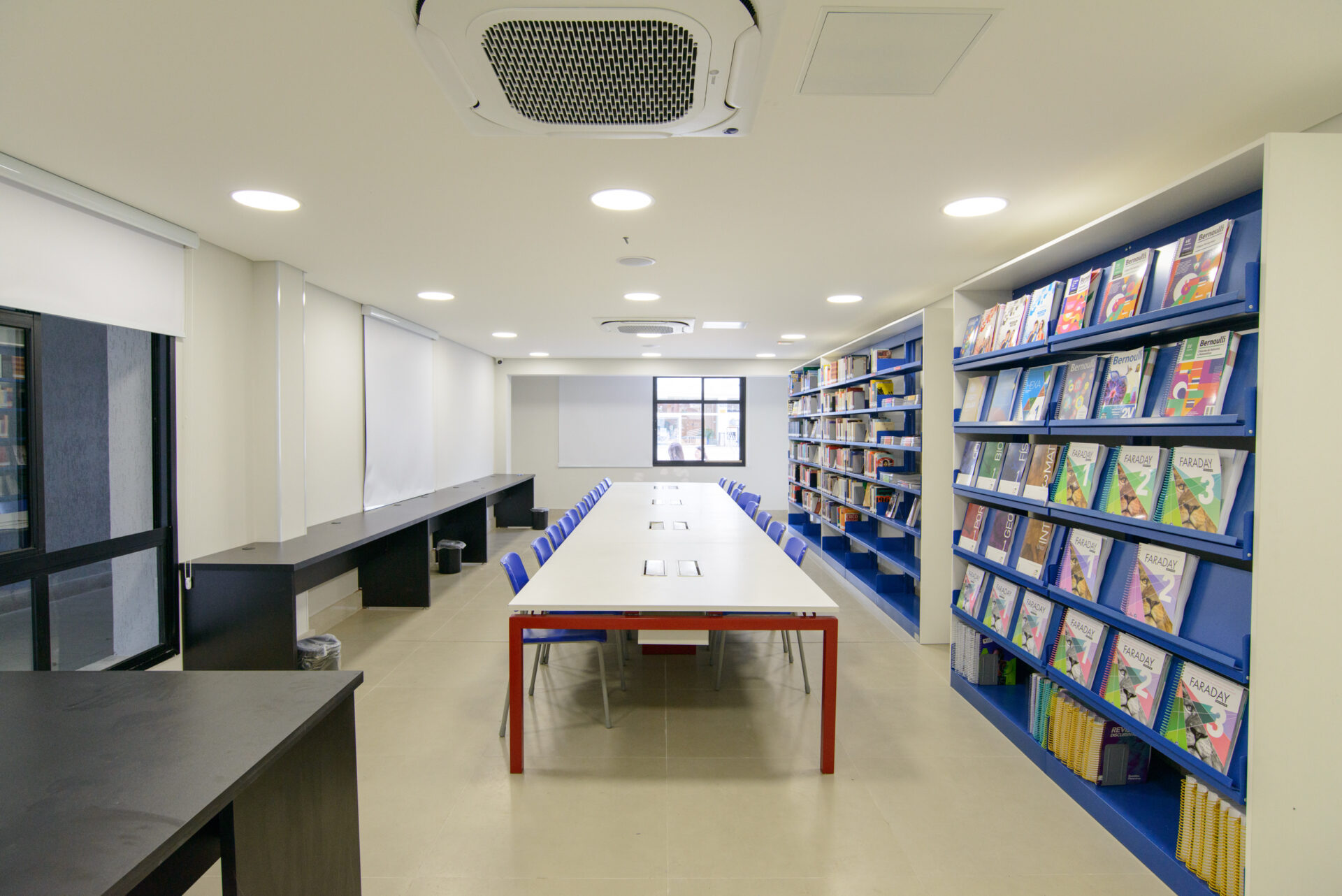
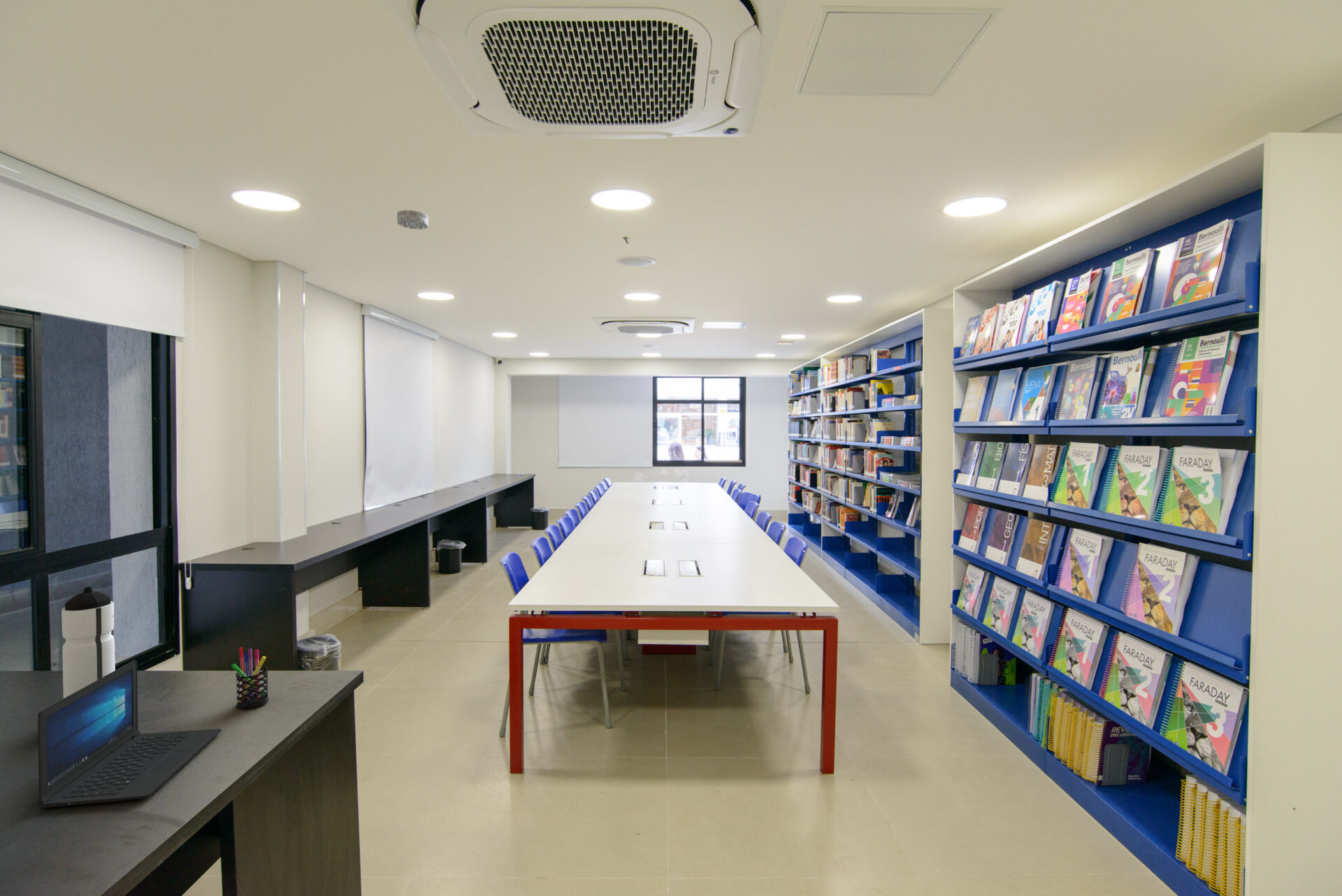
+ water bottle [61,586,116,699]
+ pen holder [231,646,269,709]
+ laptop [36,659,222,809]
+ smoke detector [396,209,429,230]
